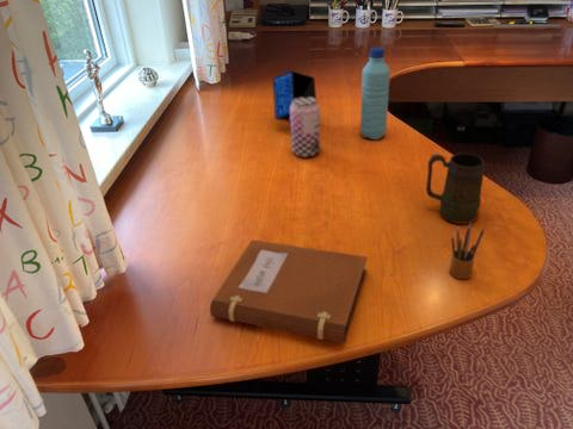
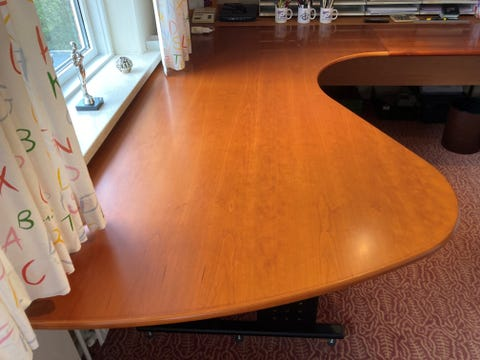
- water bottle [359,46,392,141]
- beer can [289,97,321,158]
- speaker [272,70,318,123]
- pencil box [449,220,486,280]
- mug [425,153,486,225]
- notebook [209,238,369,344]
